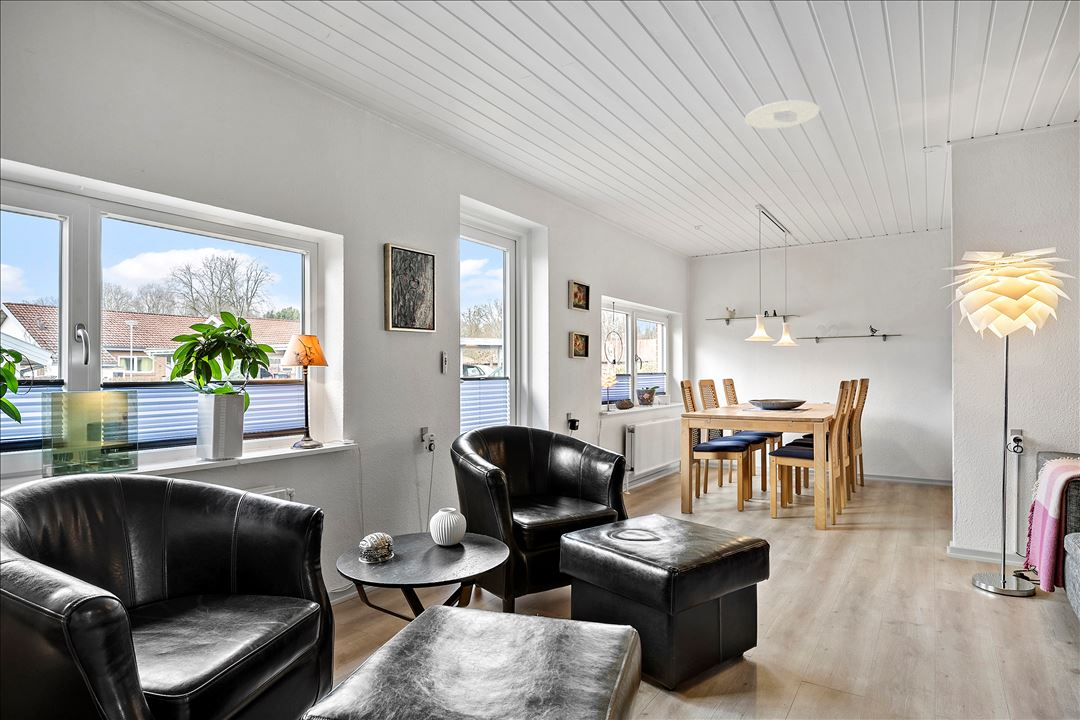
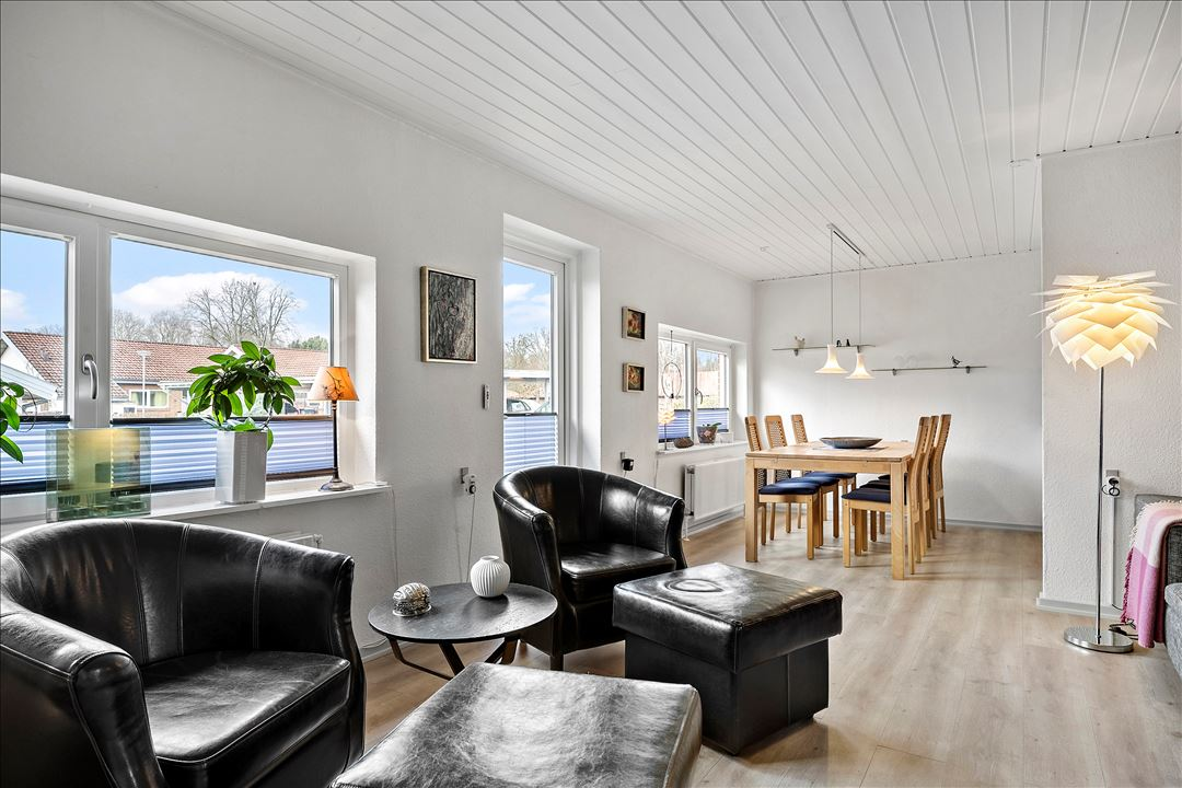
- recessed light [744,99,821,130]
